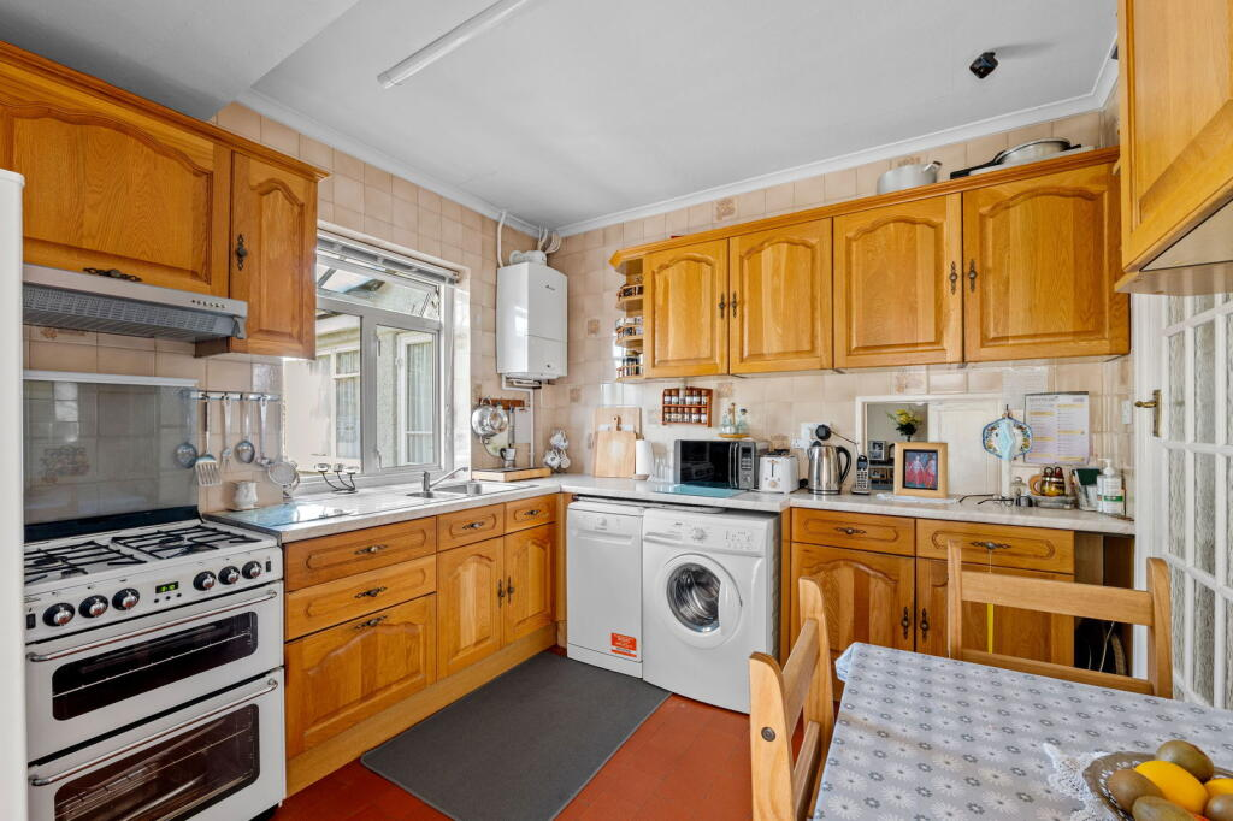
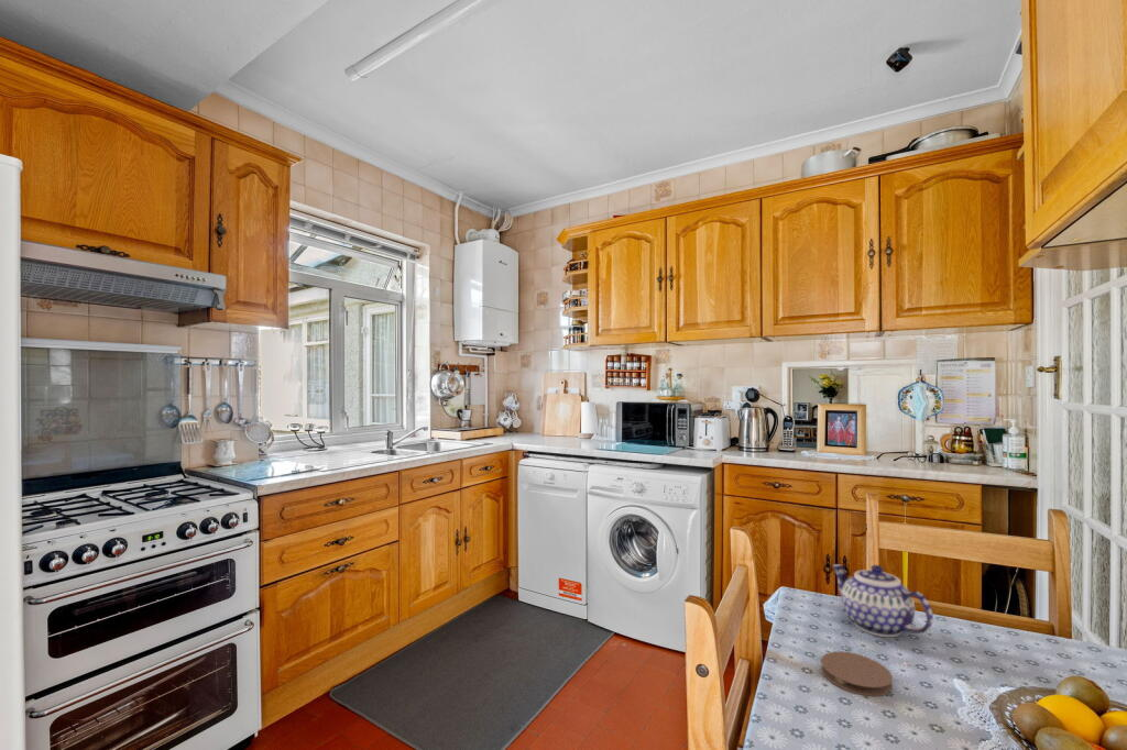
+ coaster [820,650,894,697]
+ teapot [831,563,934,638]
